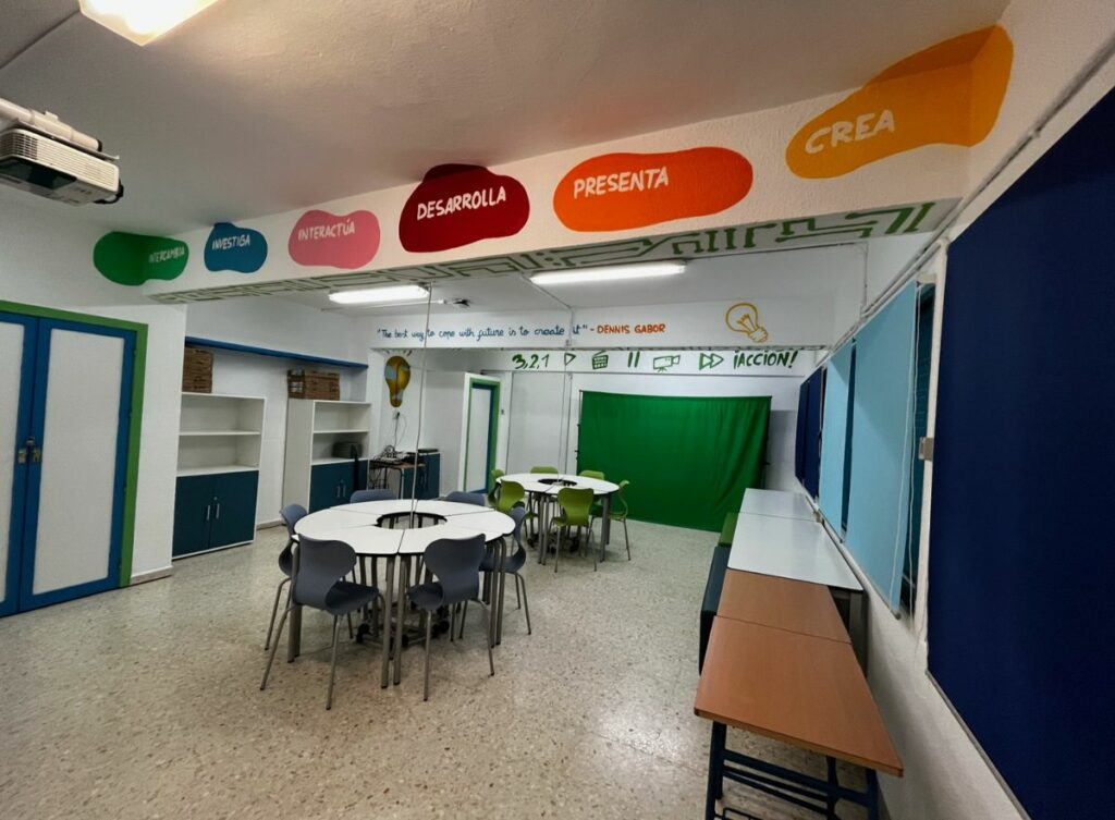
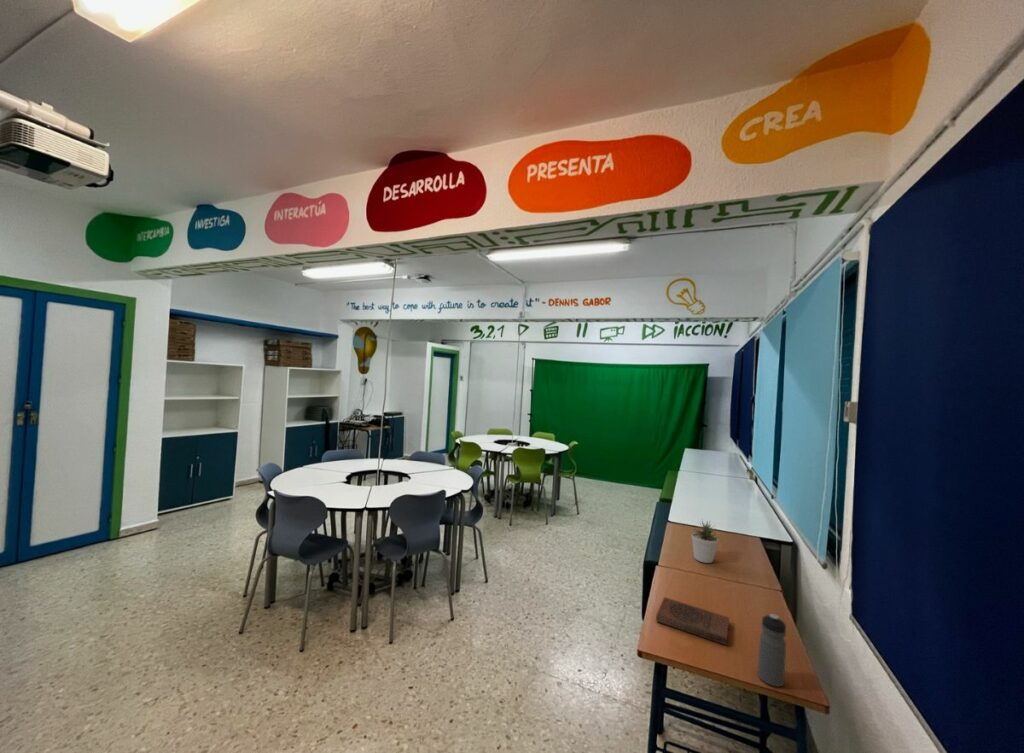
+ water bottle [757,613,787,688]
+ potted plant [691,519,721,564]
+ book [655,596,730,646]
